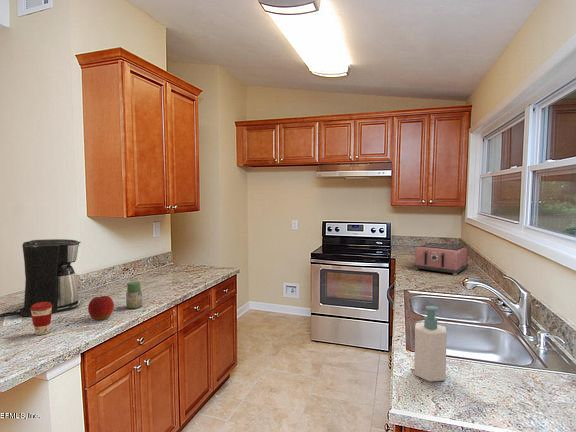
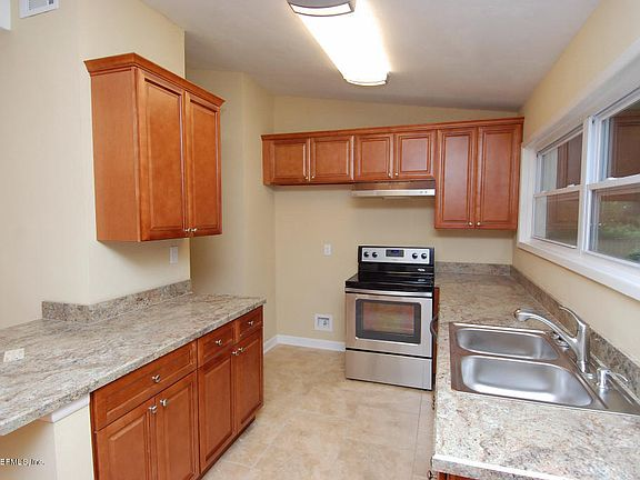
- soap bottle [413,305,448,383]
- jar [125,281,143,310]
- coffee maker [0,238,82,318]
- apple [87,295,115,321]
- coffee cup [30,302,53,336]
- toaster [413,242,469,276]
